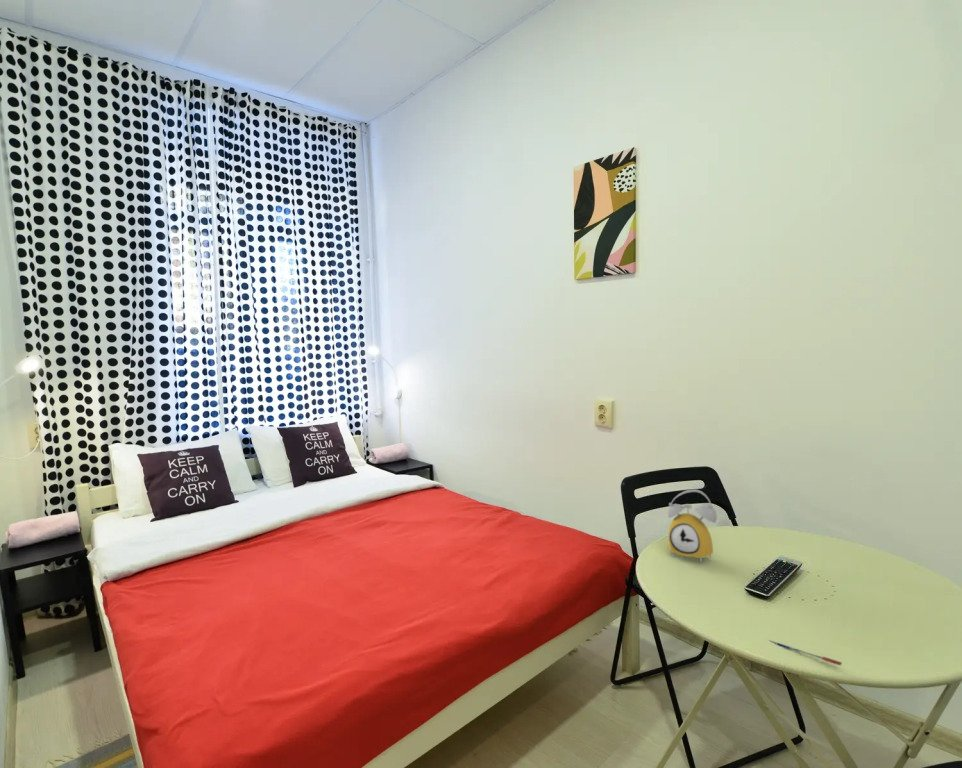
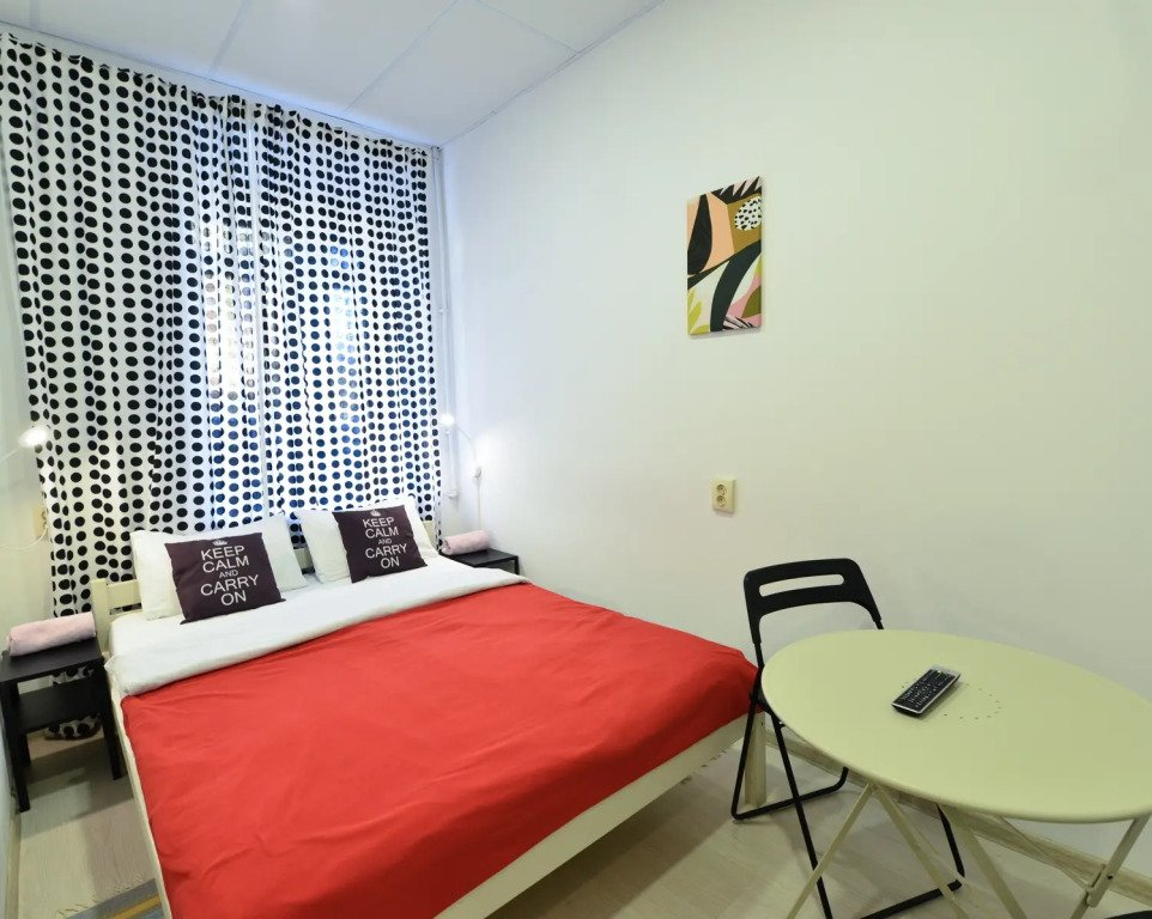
- alarm clock [667,489,718,564]
- pen [768,639,843,666]
